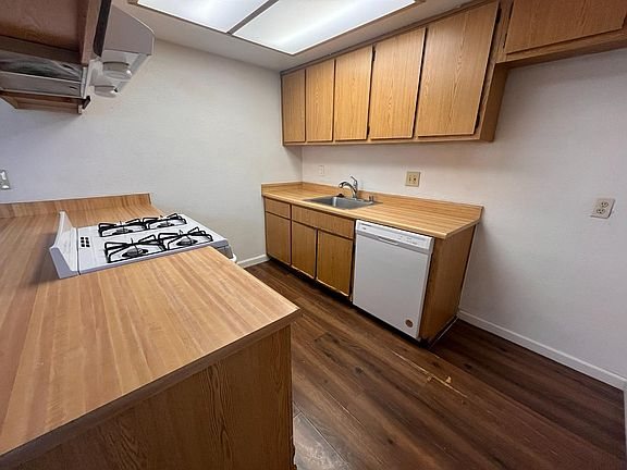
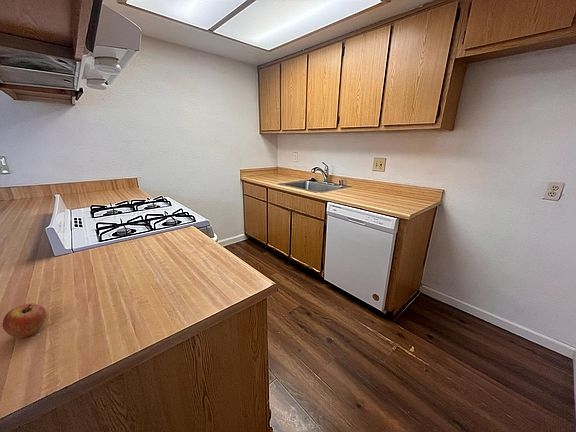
+ fruit [1,302,48,340]
